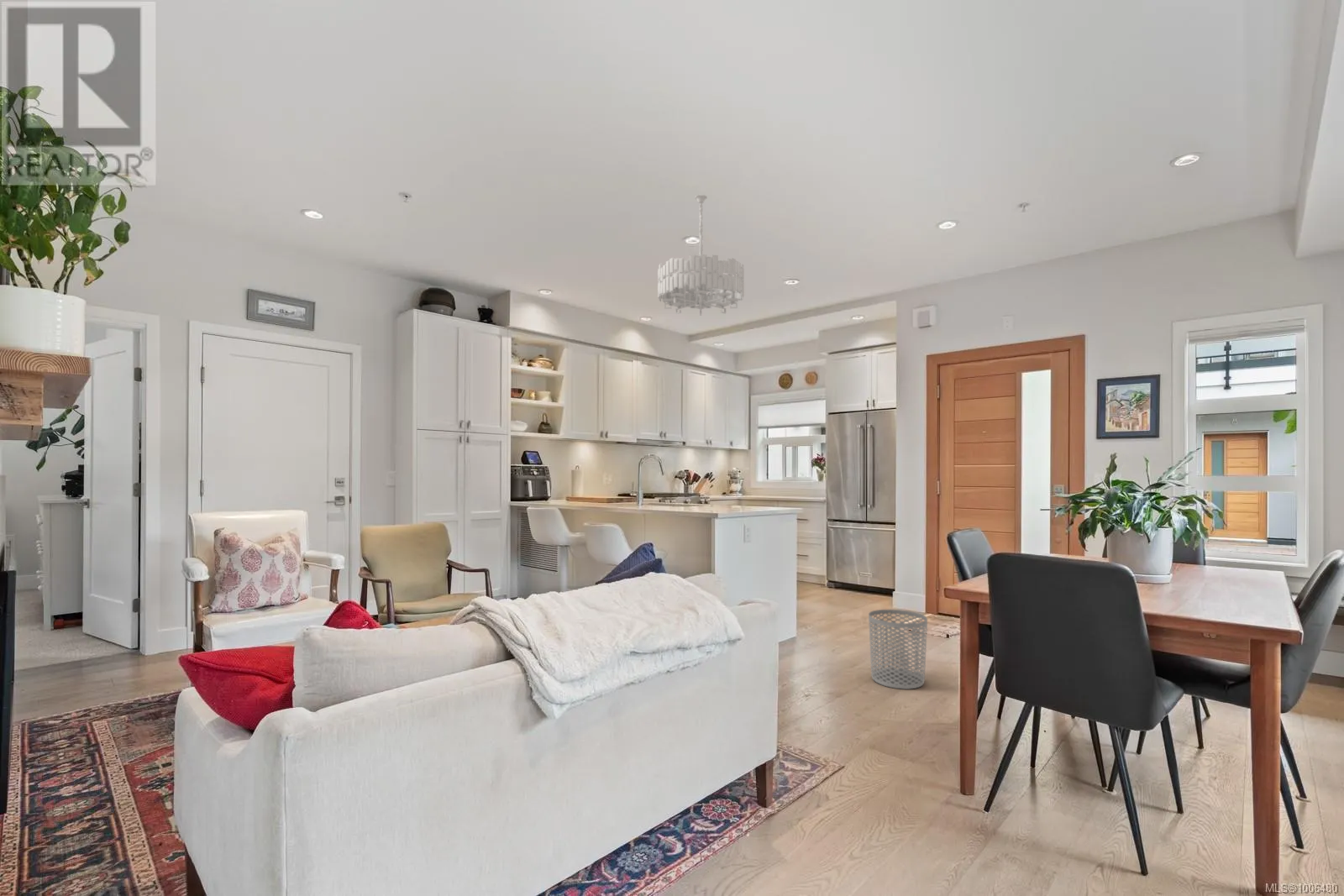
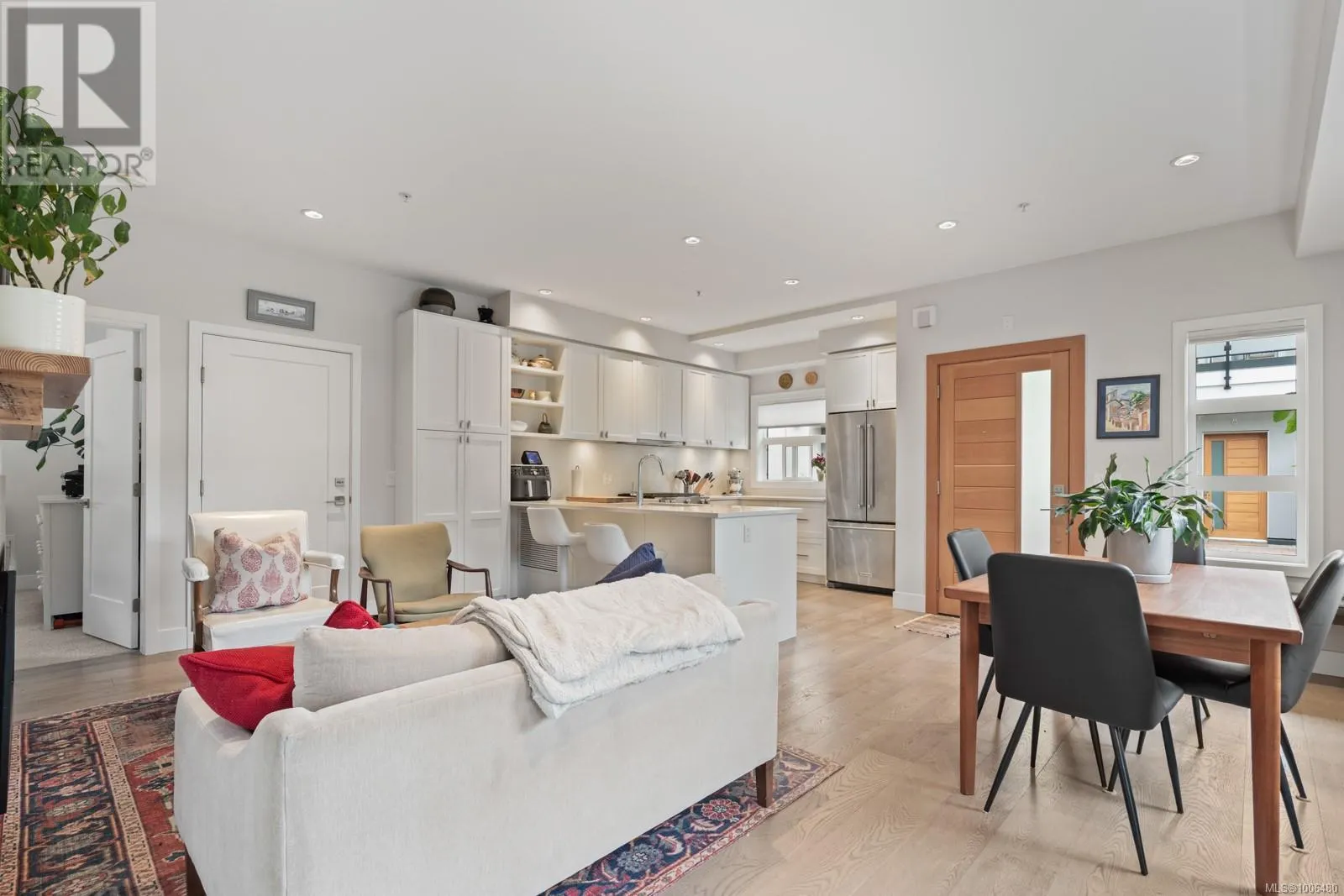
- chandelier [657,194,745,317]
- waste bin [868,609,928,690]
